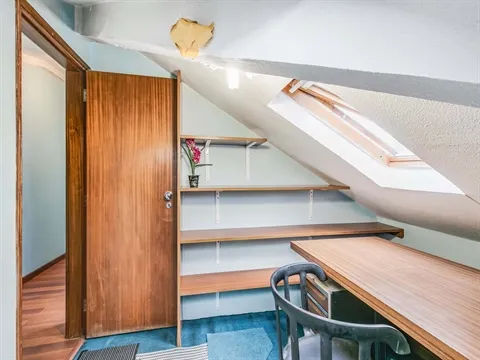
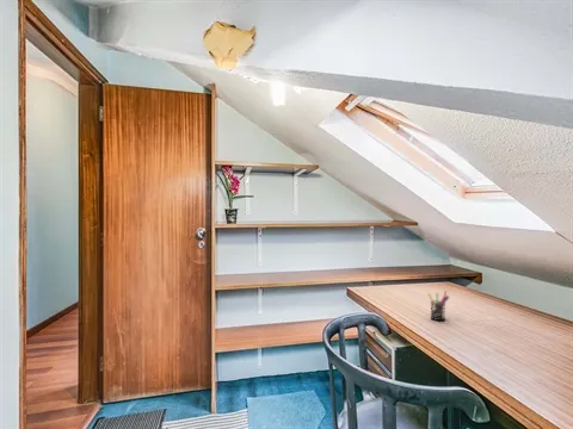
+ pen holder [426,291,450,322]
